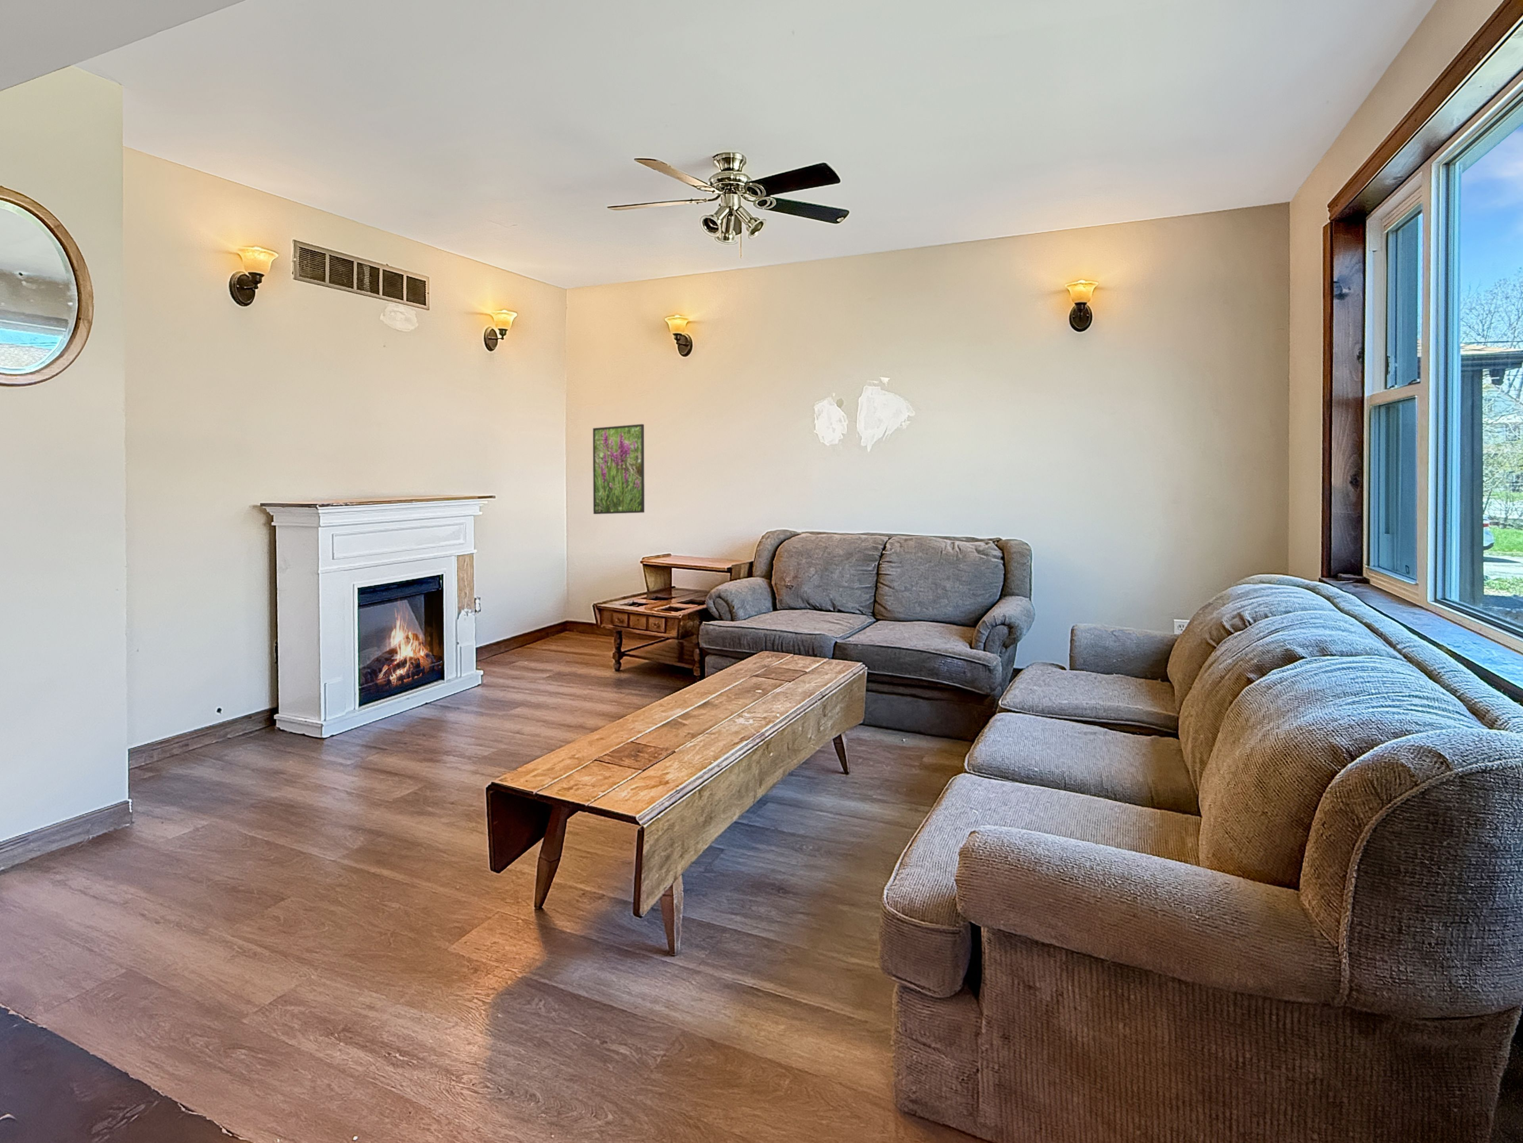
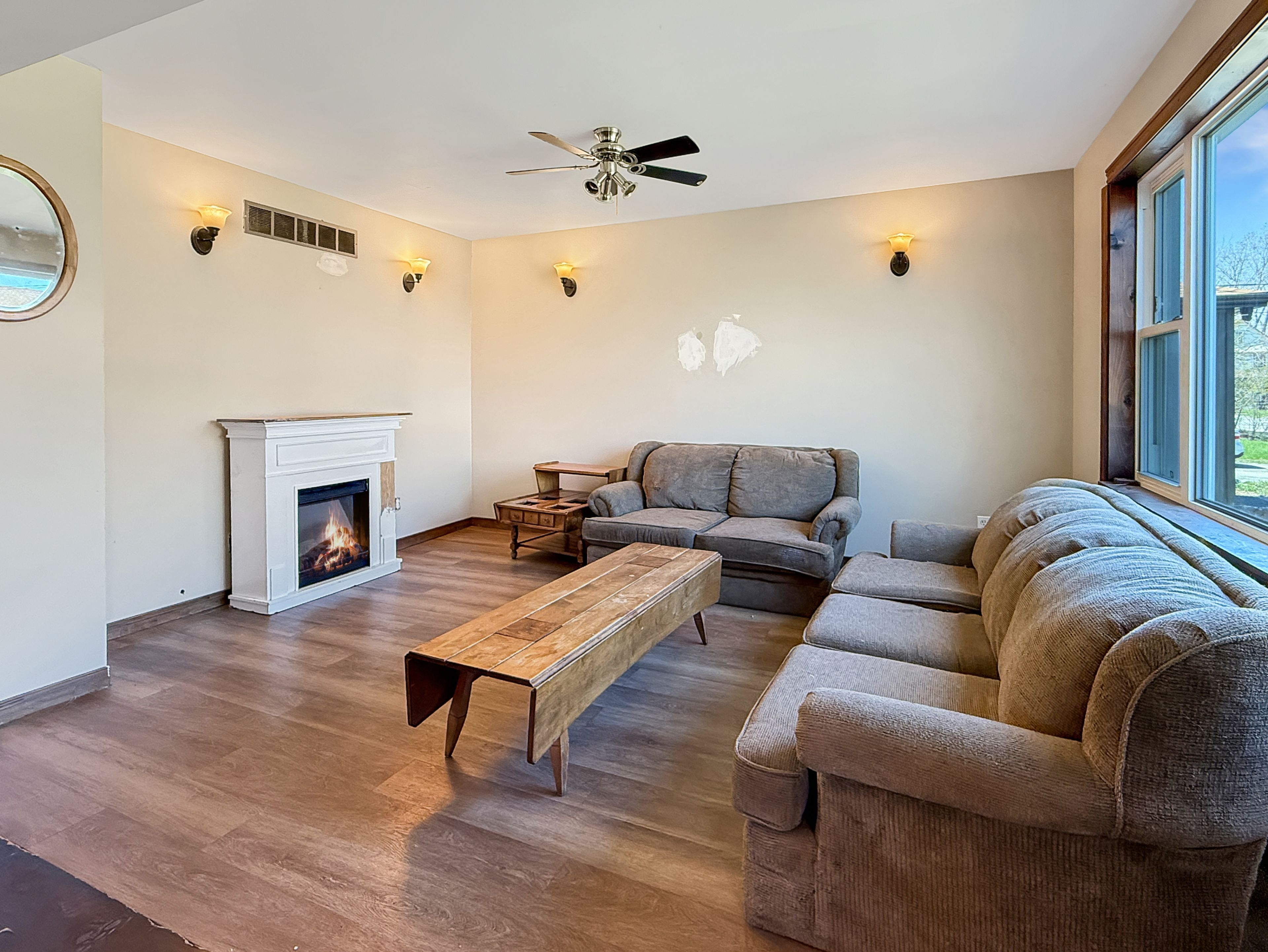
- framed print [592,424,645,515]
